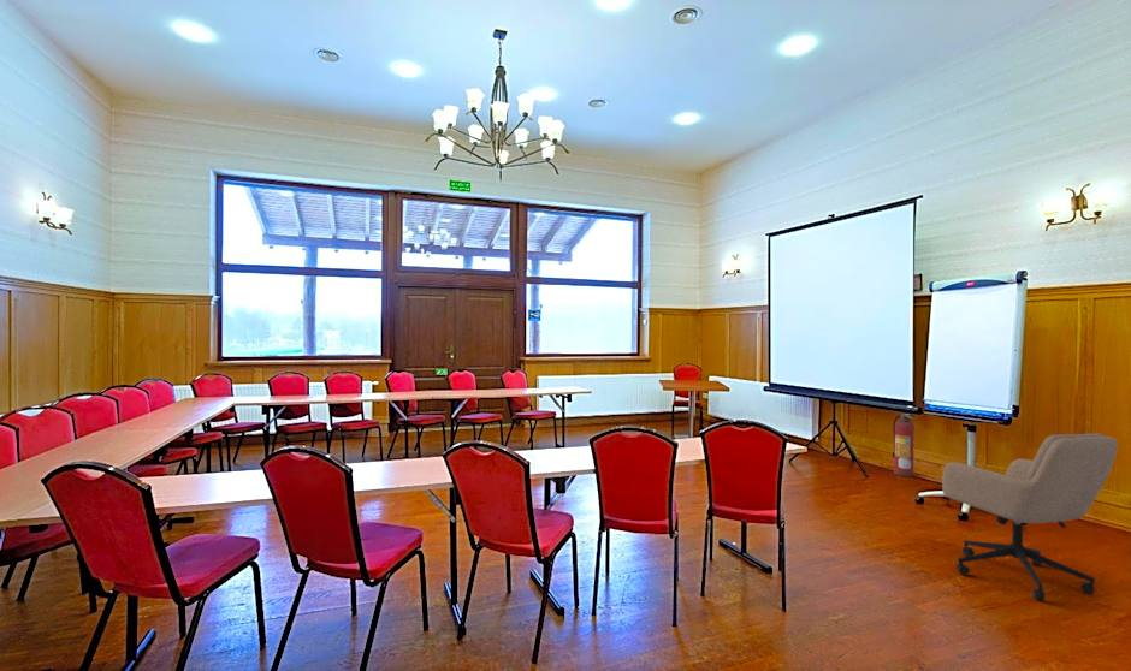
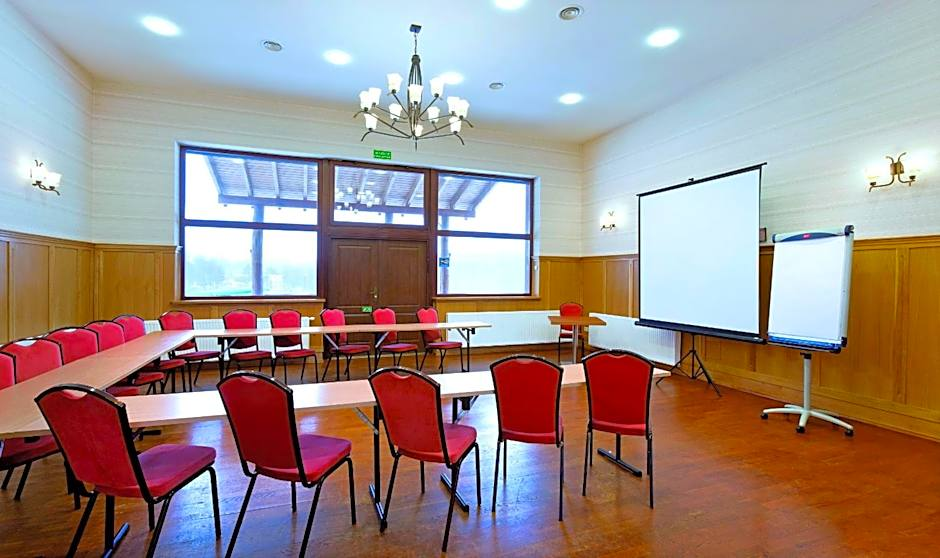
- office chair [941,432,1119,601]
- fire extinguisher [892,412,917,477]
